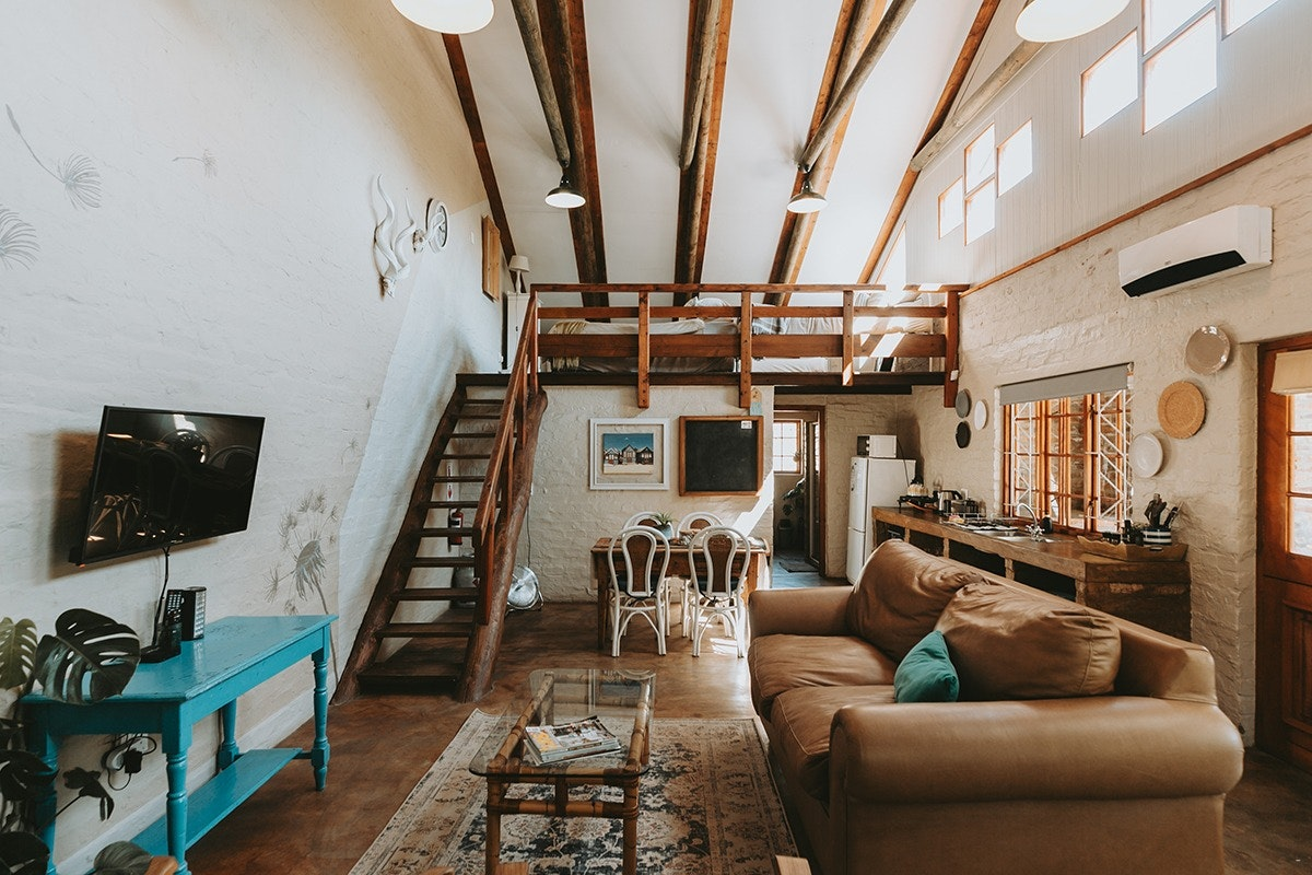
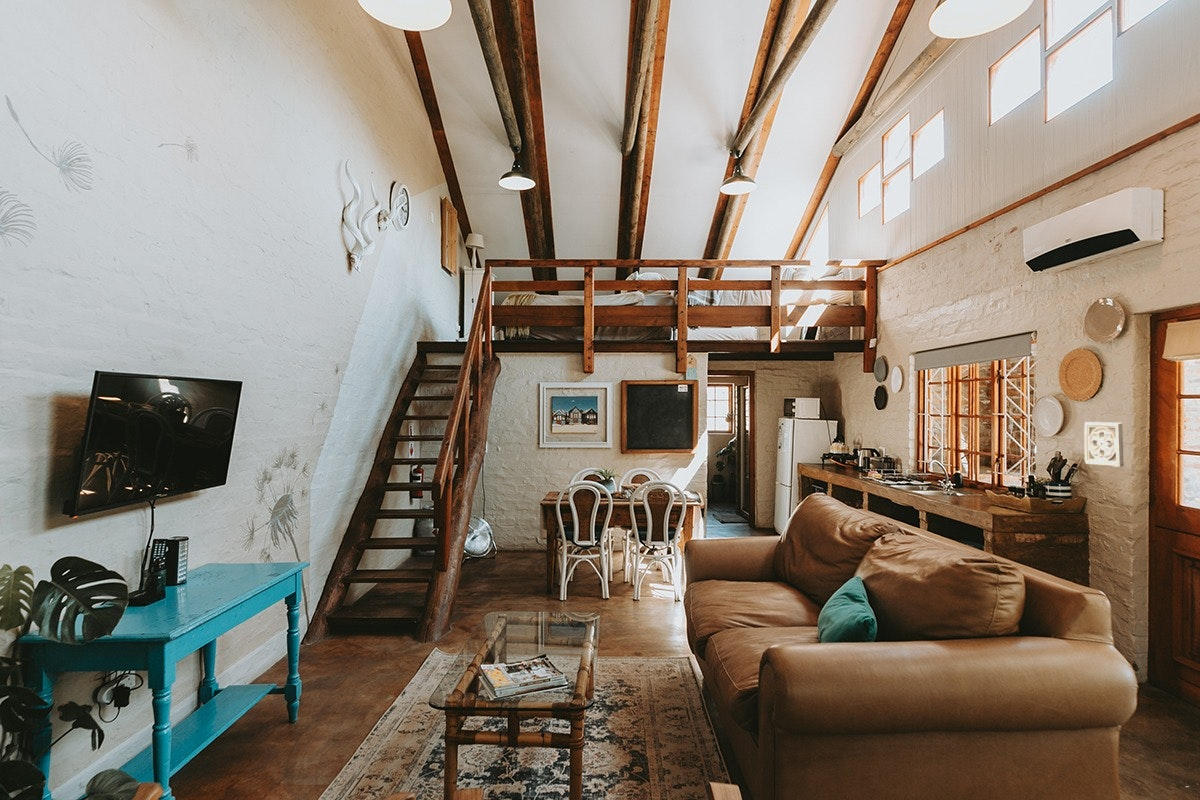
+ wall ornament [1083,421,1125,468]
